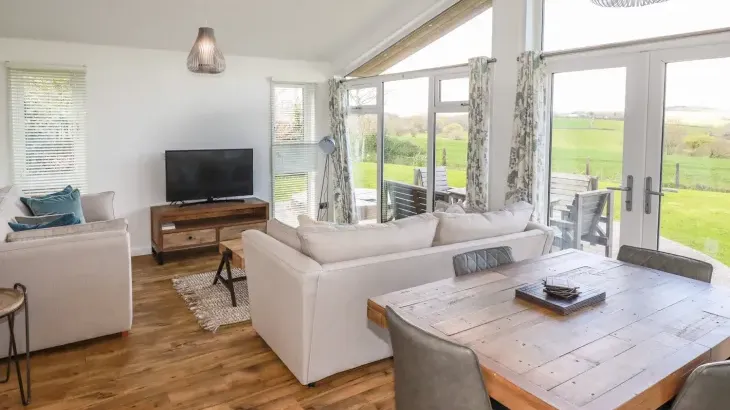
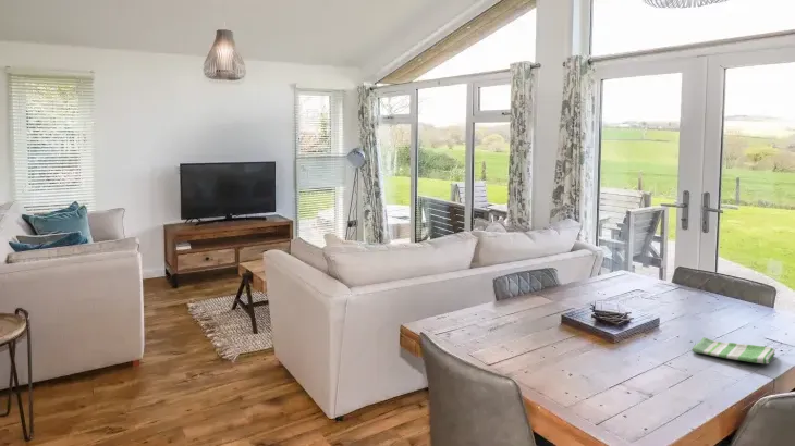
+ dish towel [690,336,776,364]
